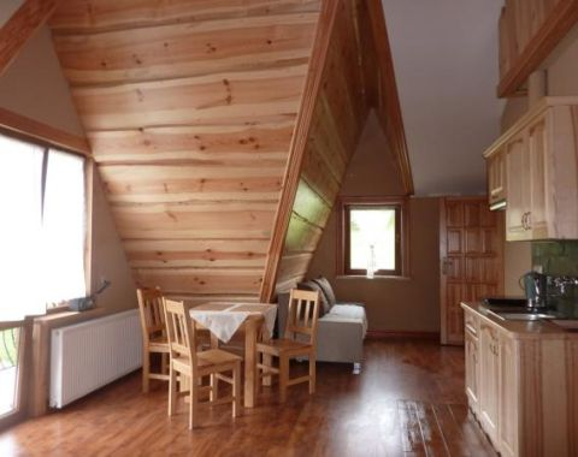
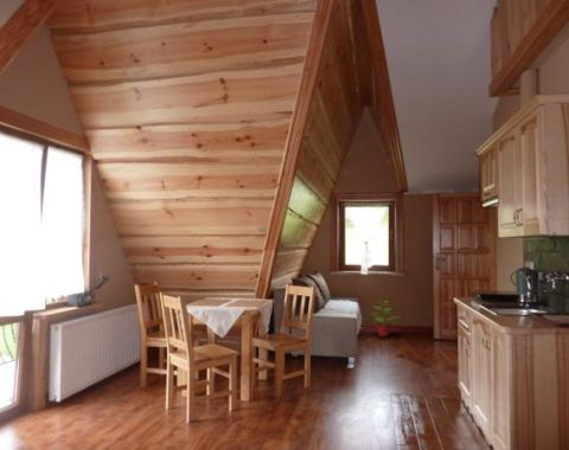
+ potted plant [370,297,399,338]
